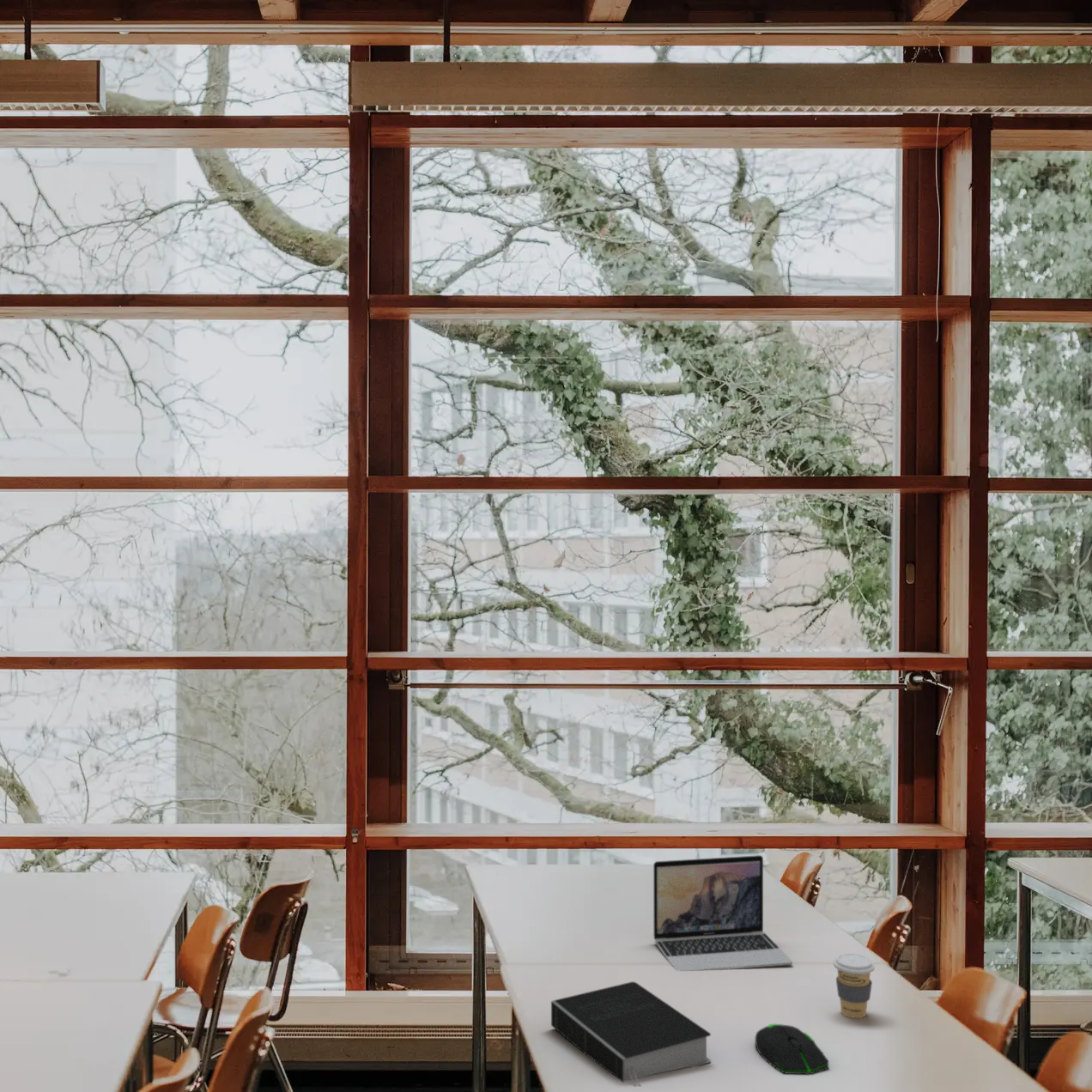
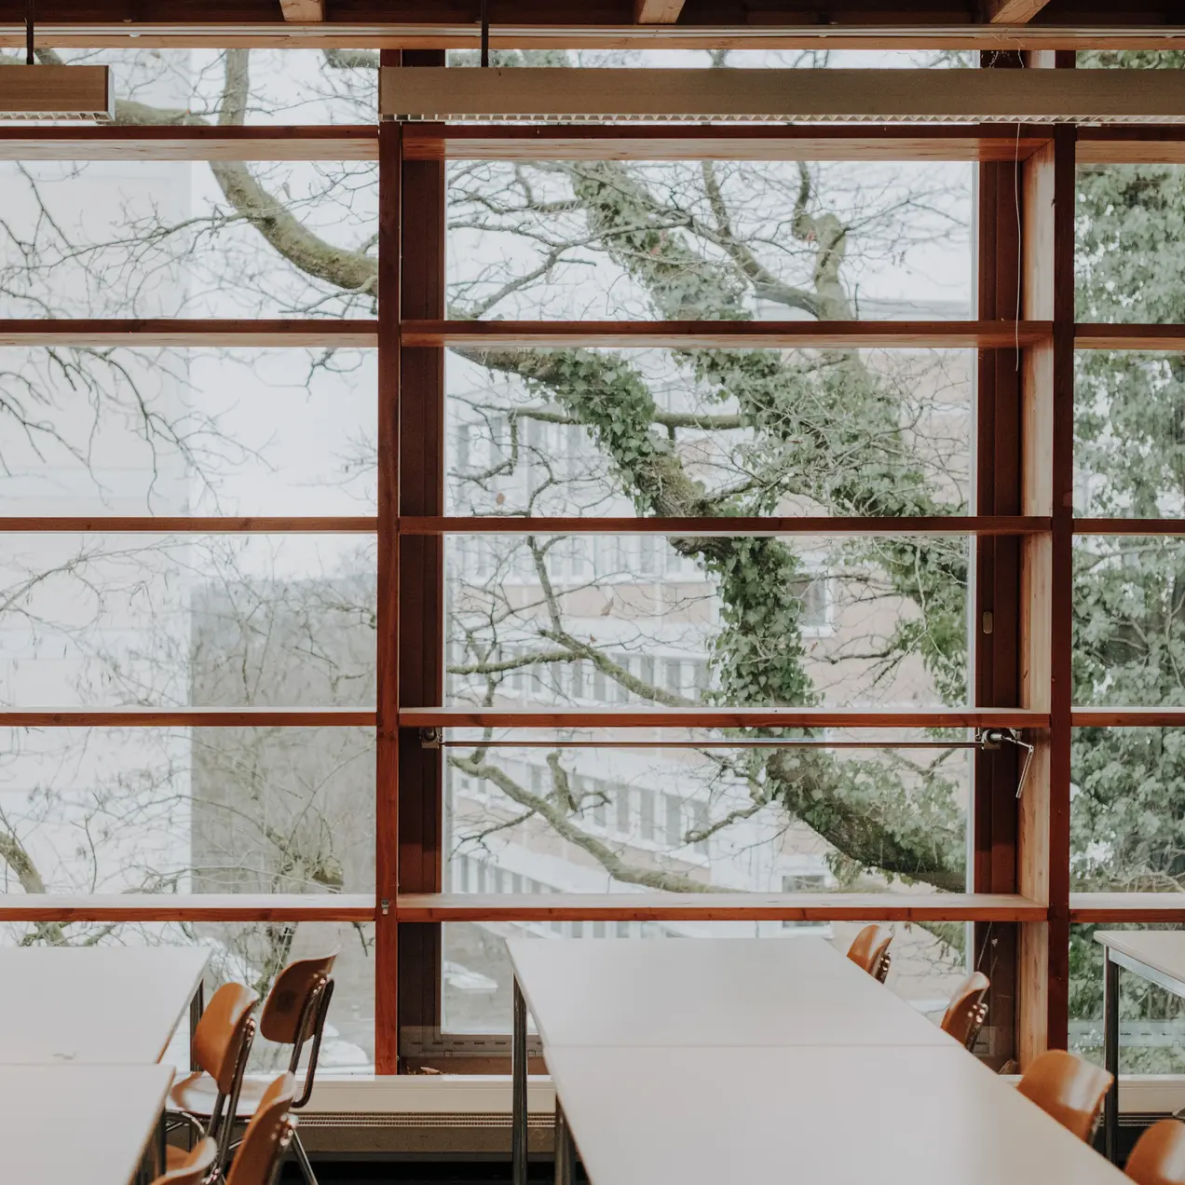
- coffee cup [833,953,876,1019]
- book [550,981,712,1088]
- laptop [652,854,793,972]
- computer mouse [755,1023,829,1075]
